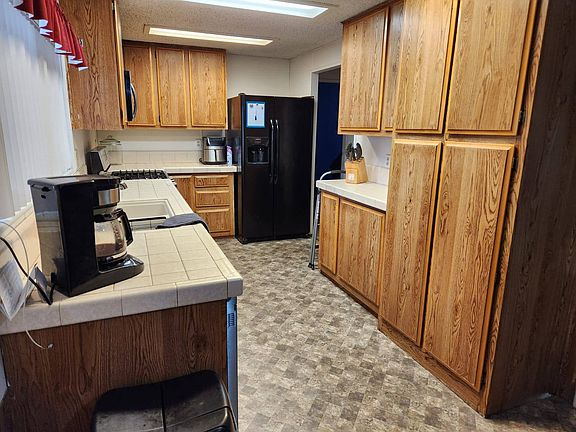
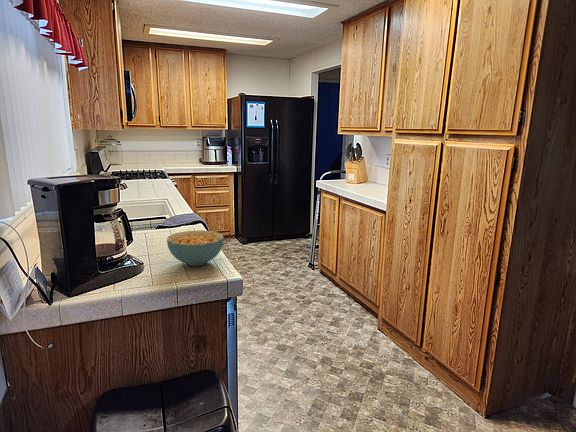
+ cereal bowl [166,229,225,267]
